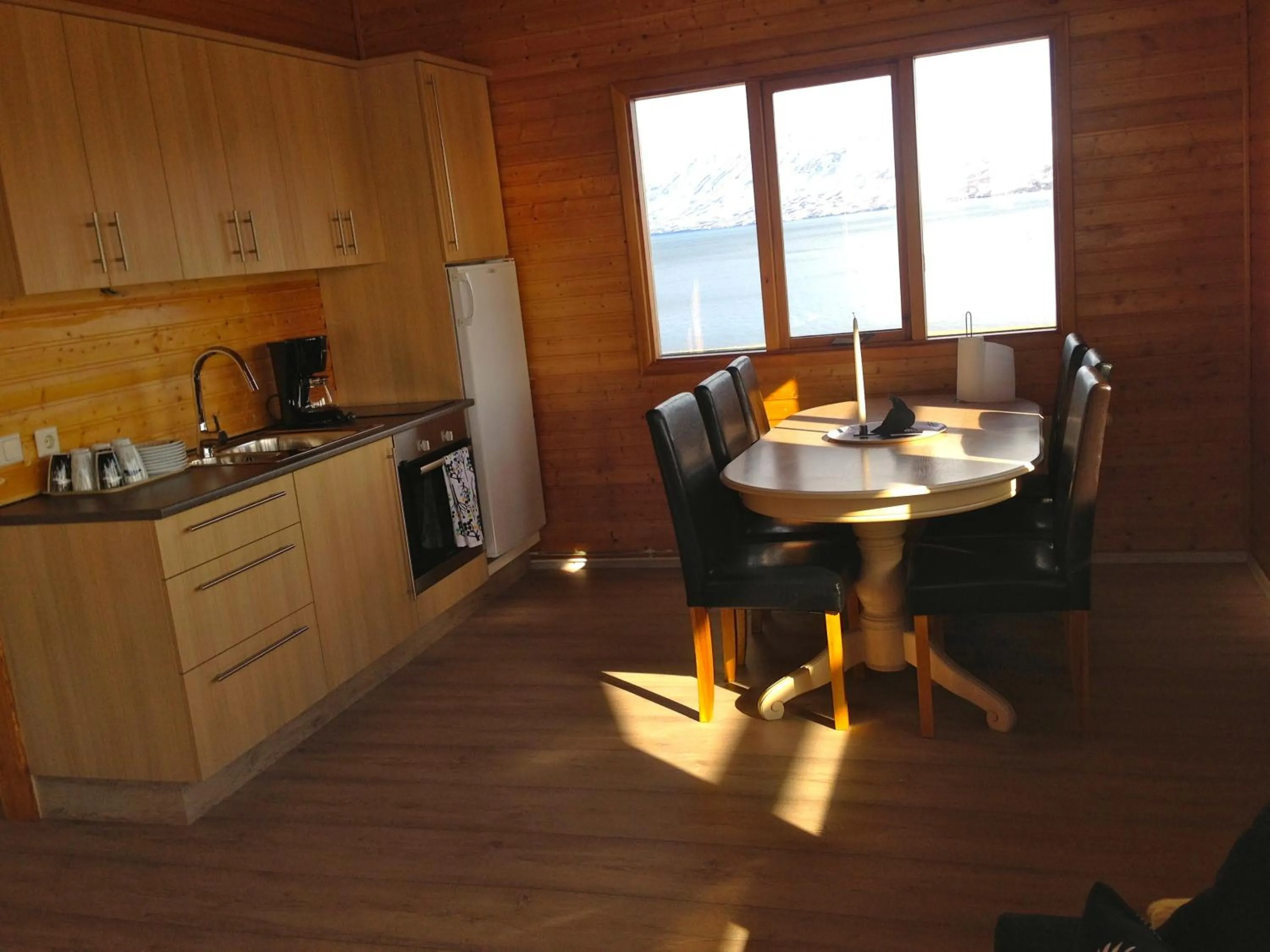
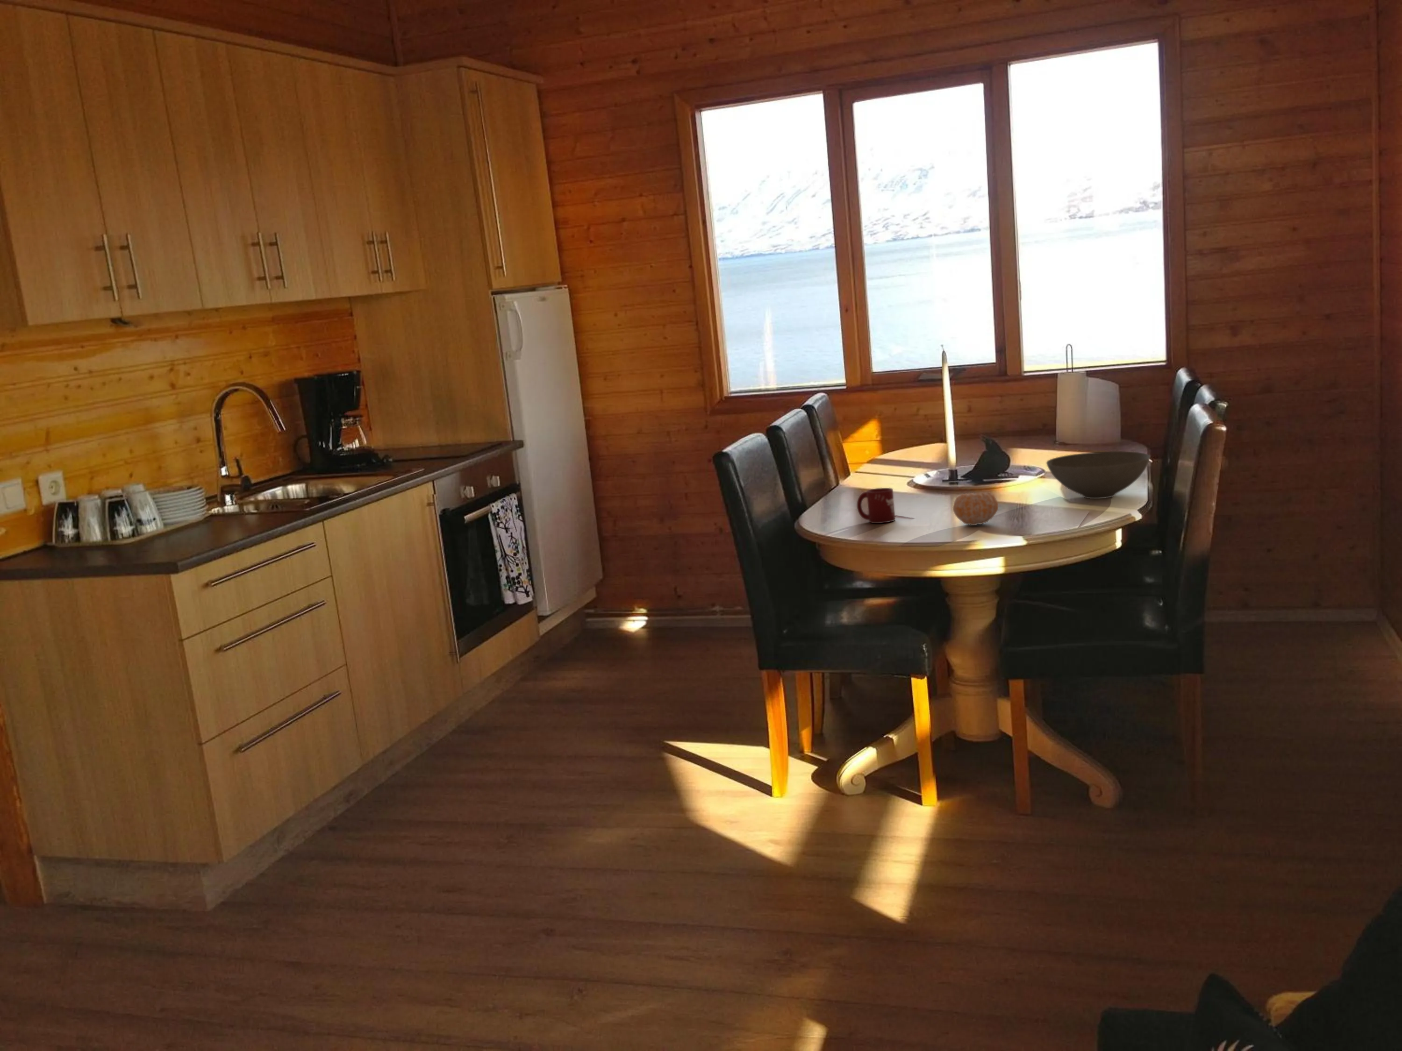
+ cup [857,487,896,523]
+ fruit [953,491,999,526]
+ bowl [1045,450,1150,499]
